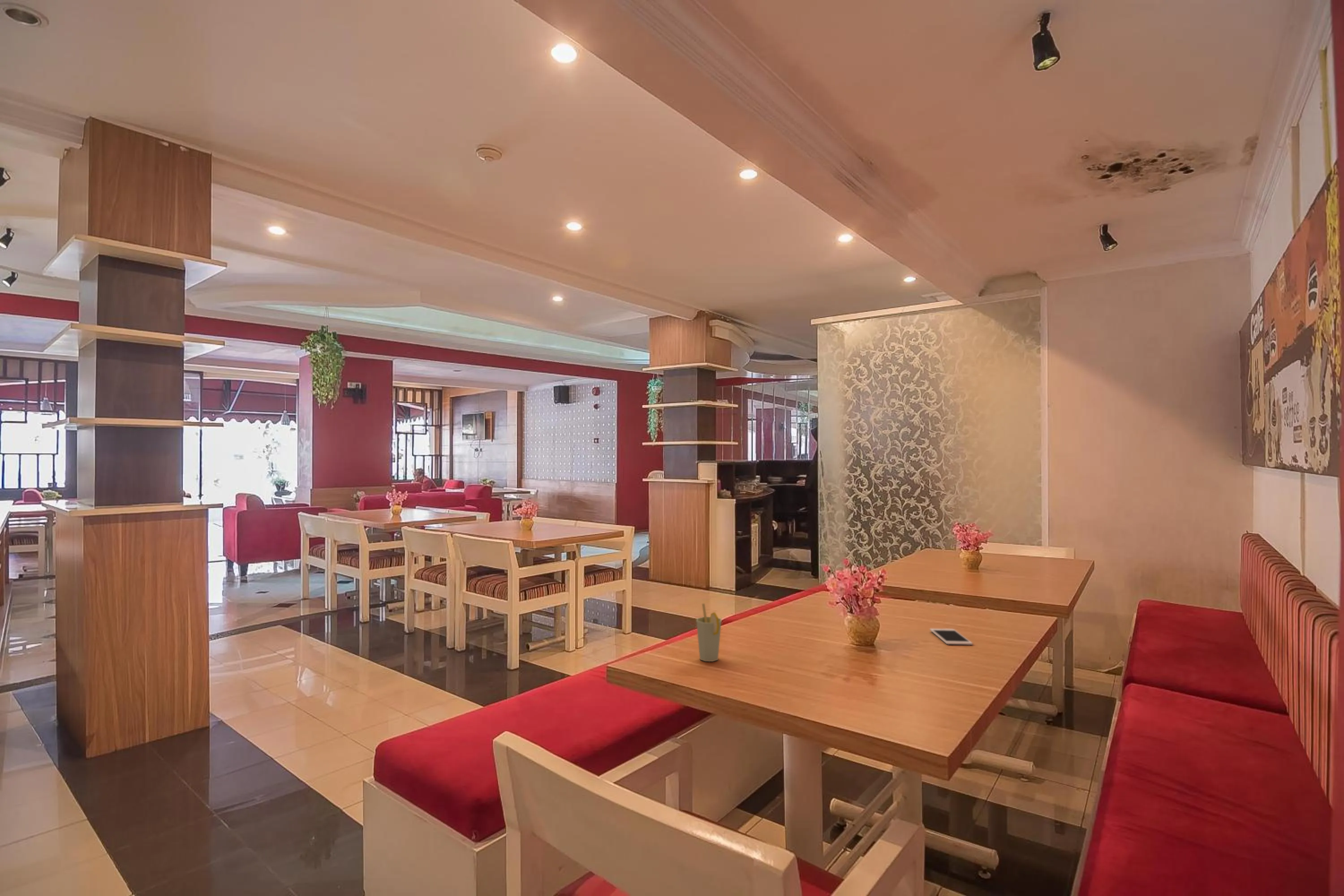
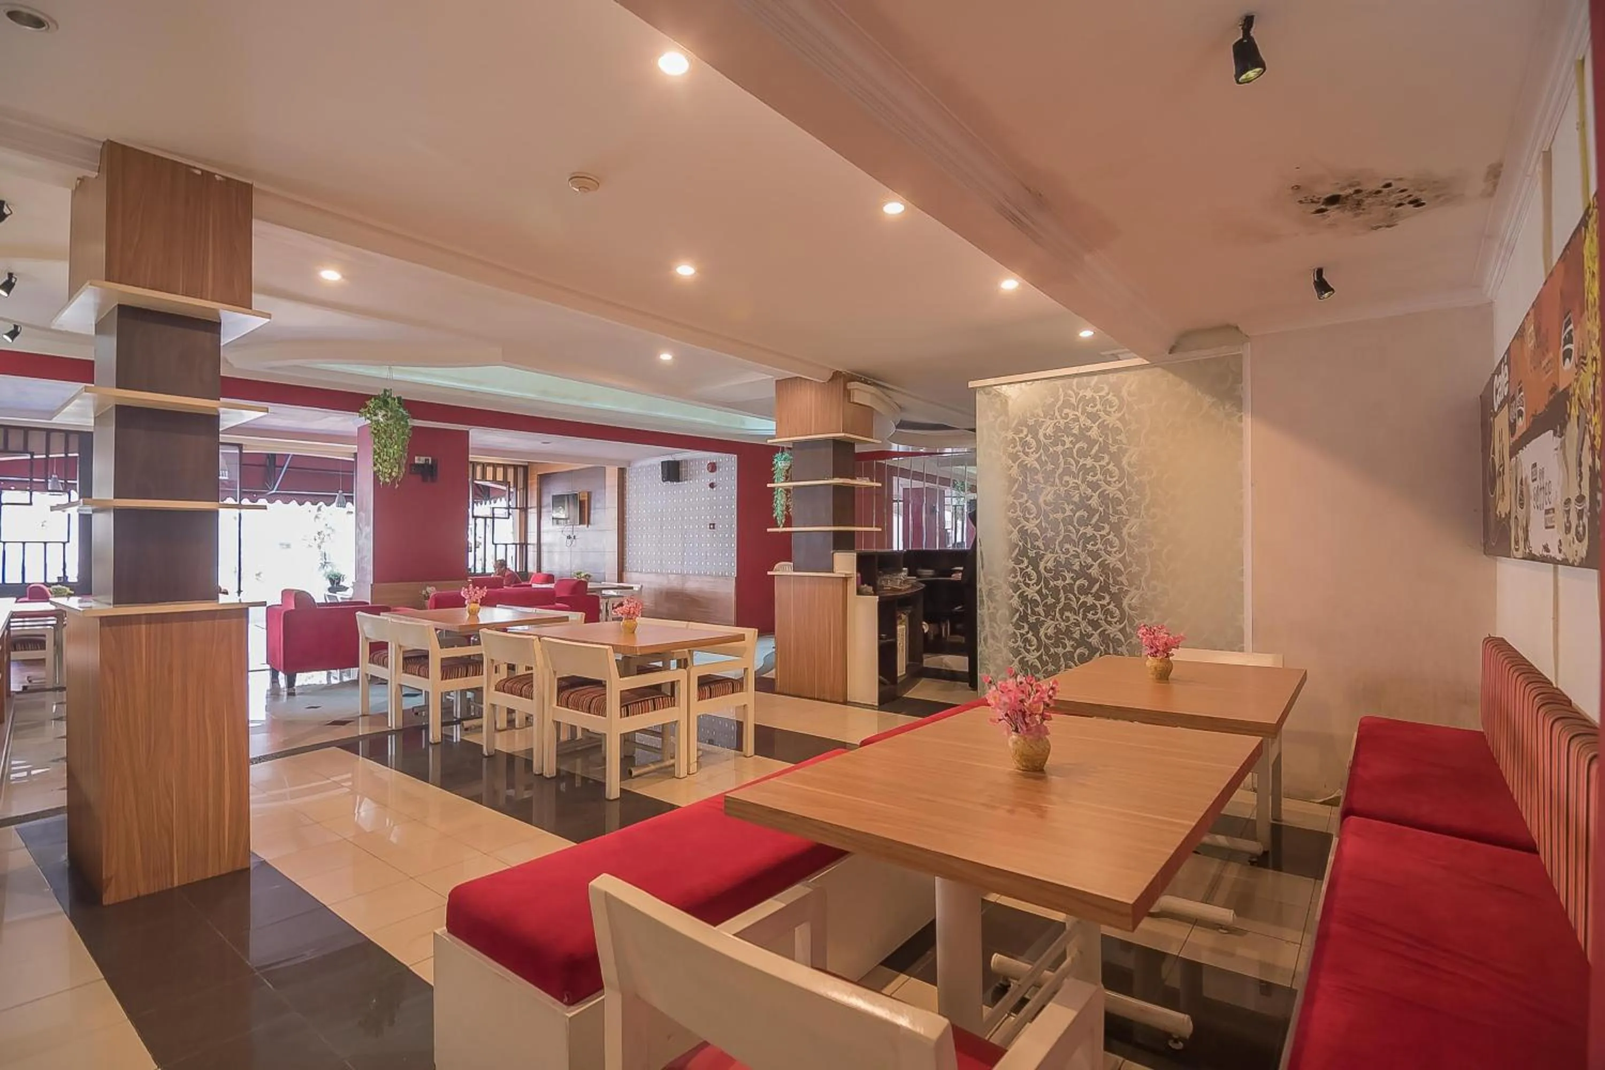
- cell phone [930,628,973,646]
- cup [696,603,722,662]
